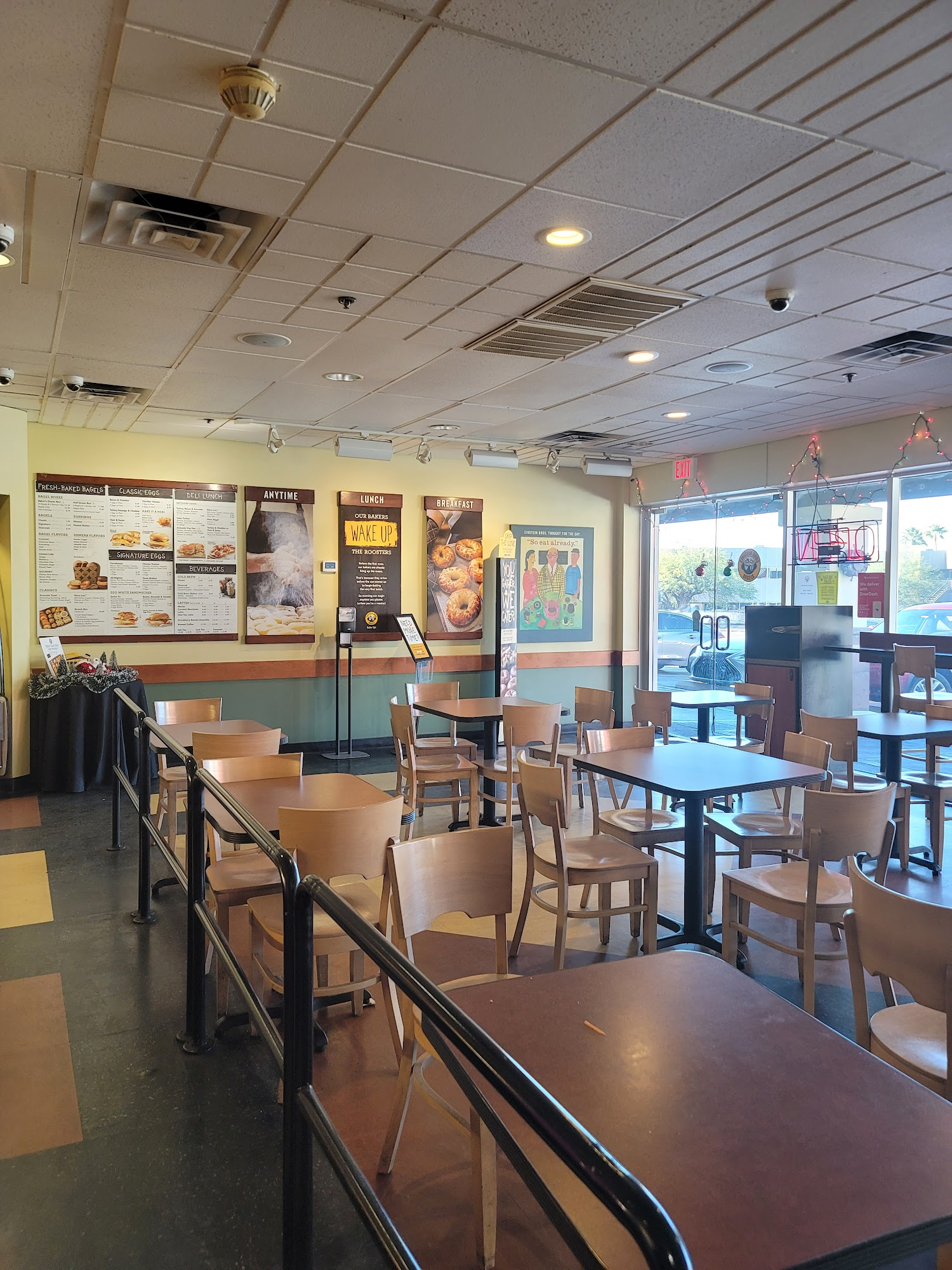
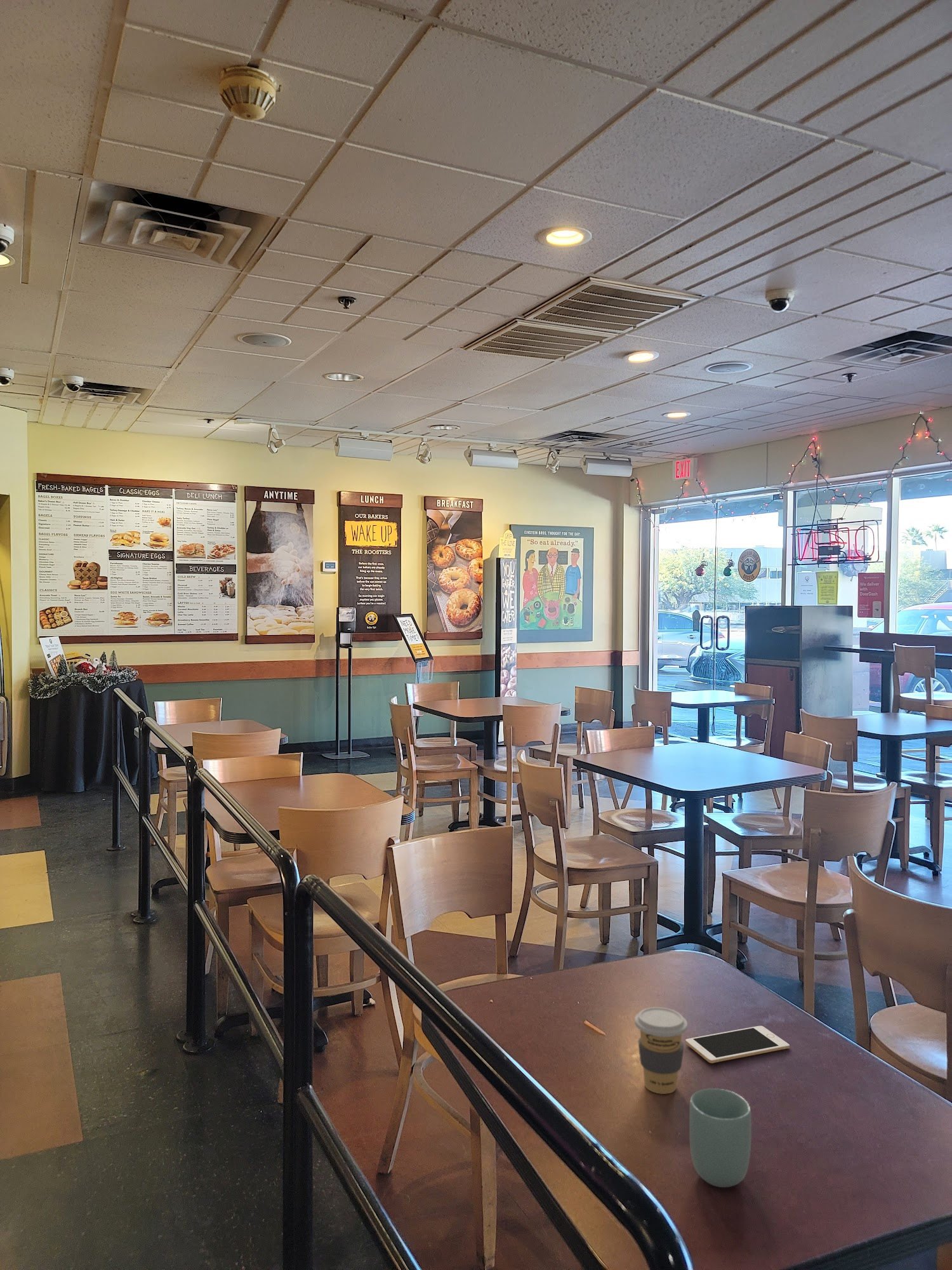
+ coffee cup [634,1006,688,1095]
+ cell phone [685,1025,790,1064]
+ cup [689,1088,752,1188]
